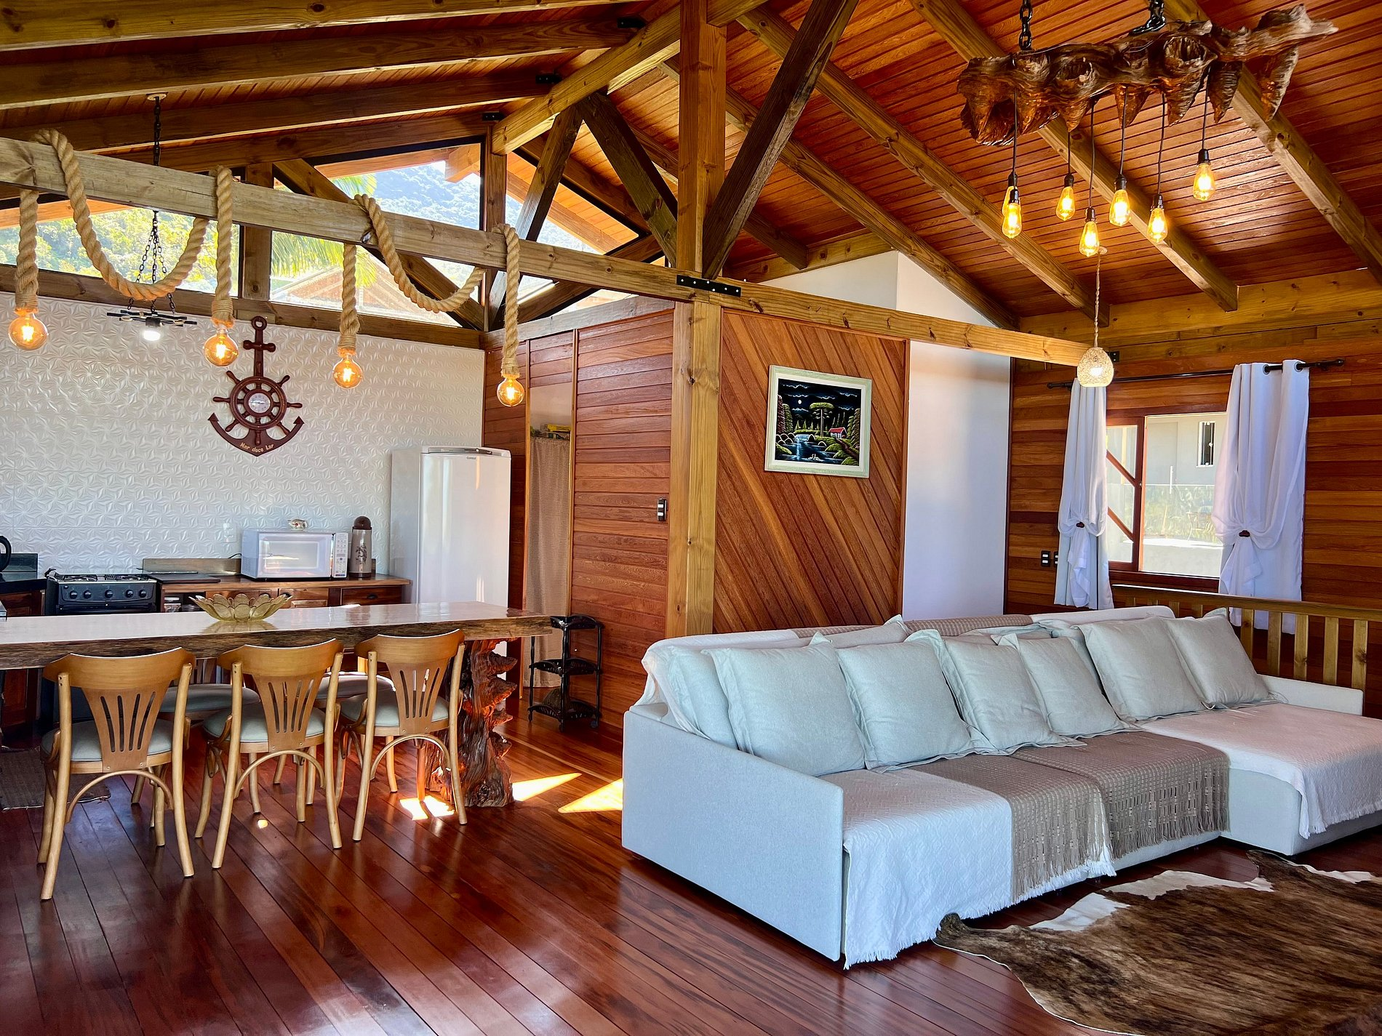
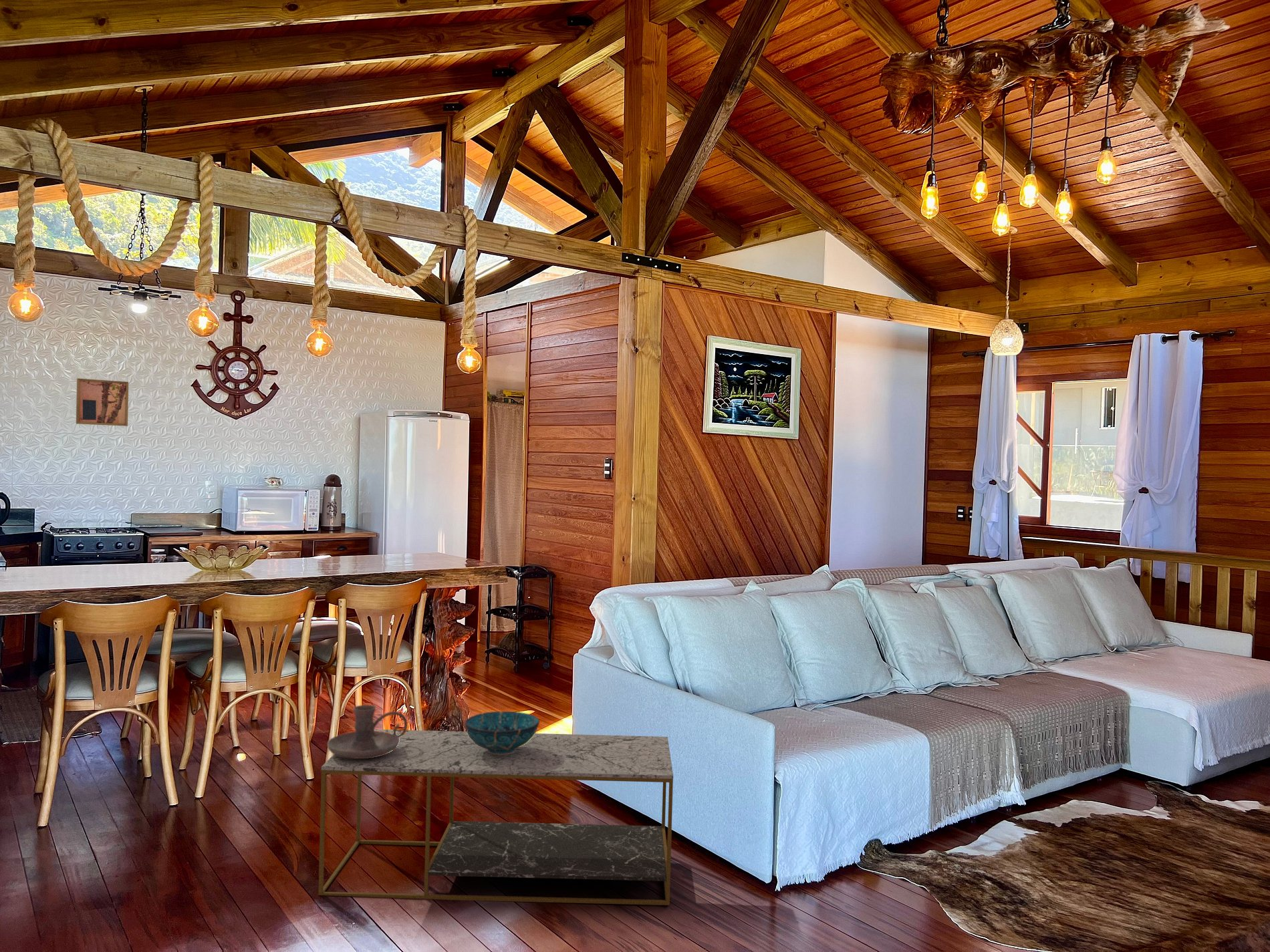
+ candle holder [326,704,408,758]
+ wall art [76,378,129,427]
+ decorative bowl [464,711,541,755]
+ coffee table [317,729,674,906]
